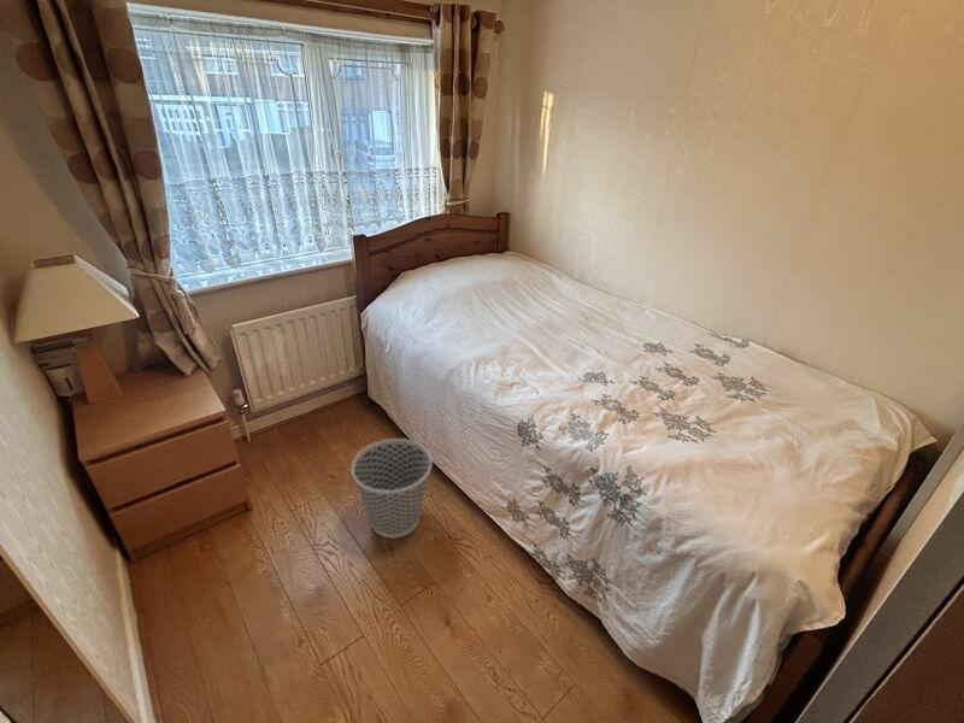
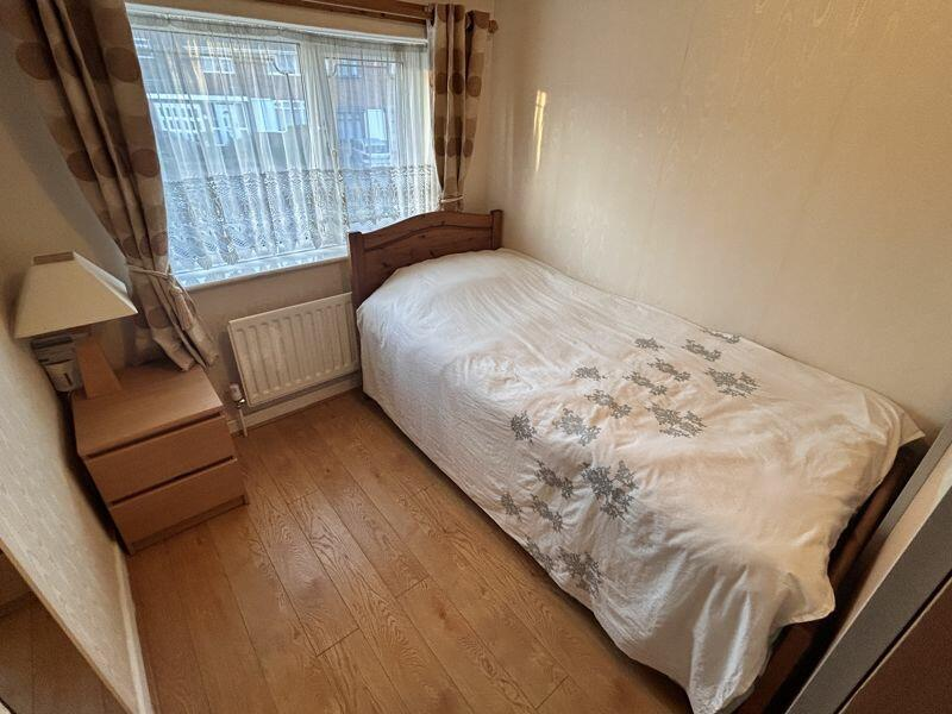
- wastebasket [351,437,433,540]
